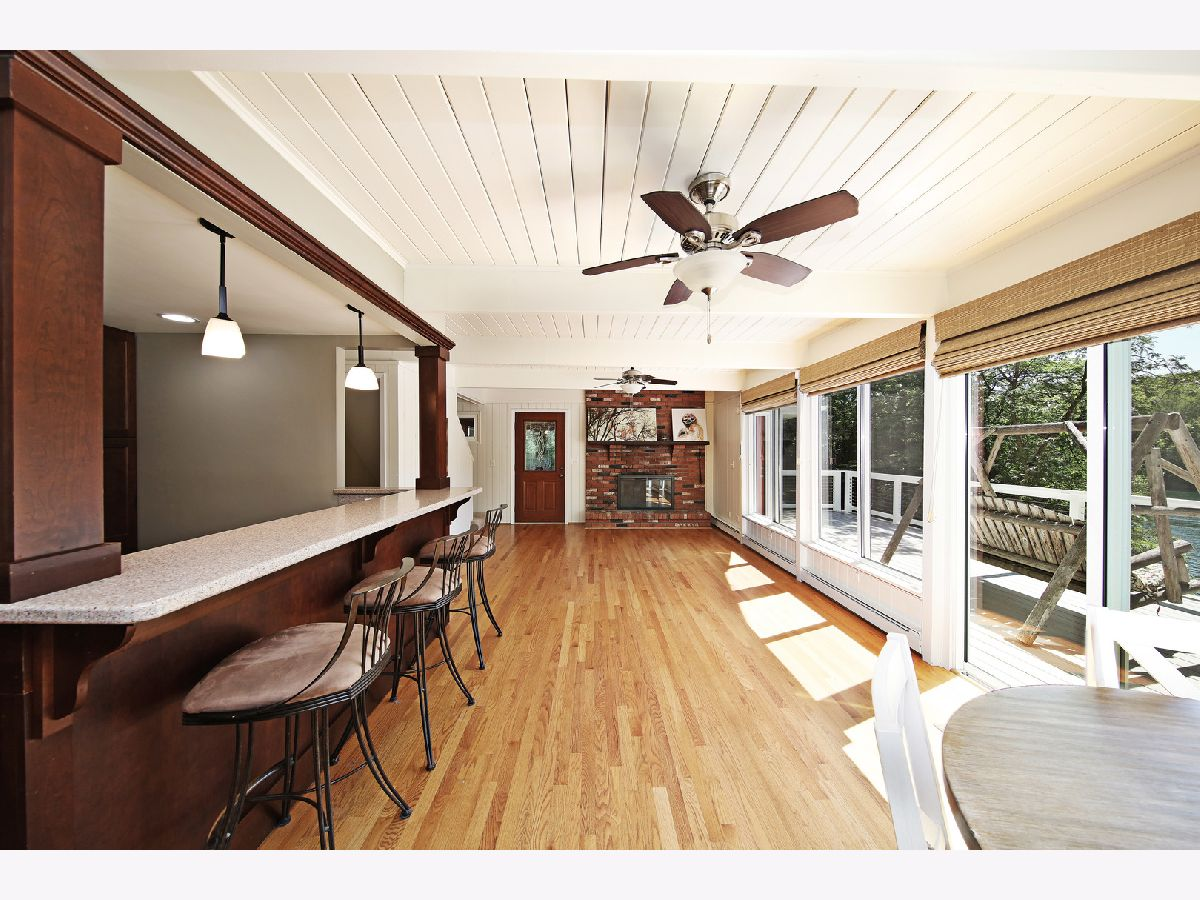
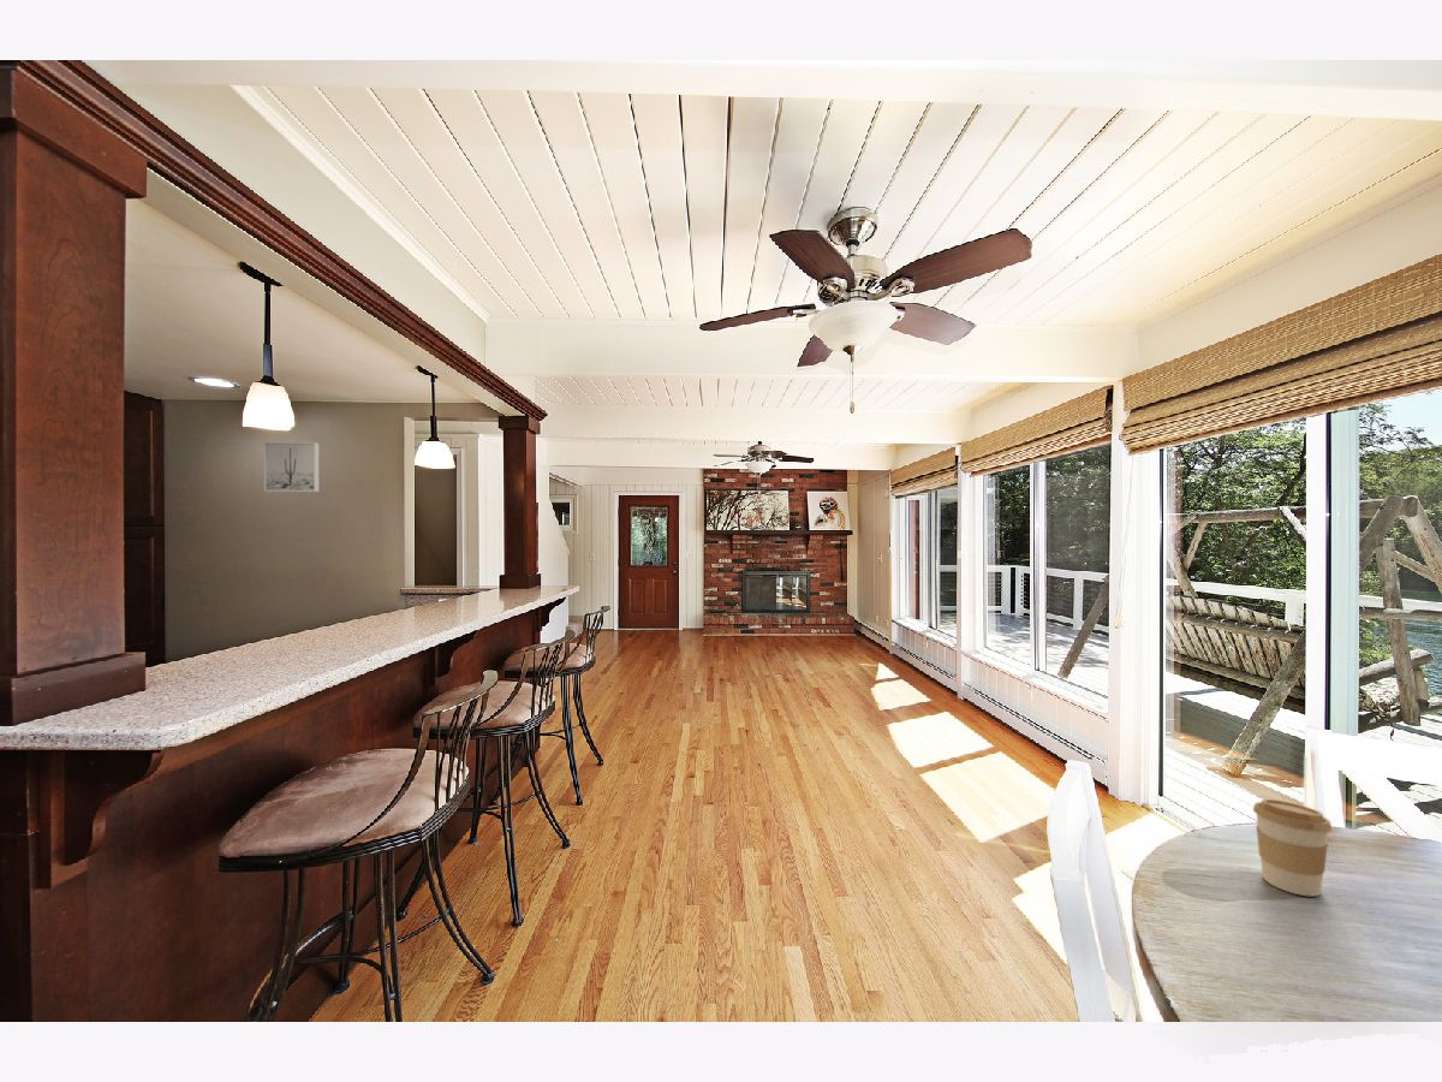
+ wall art [263,441,320,493]
+ coffee cup [1252,798,1333,897]
